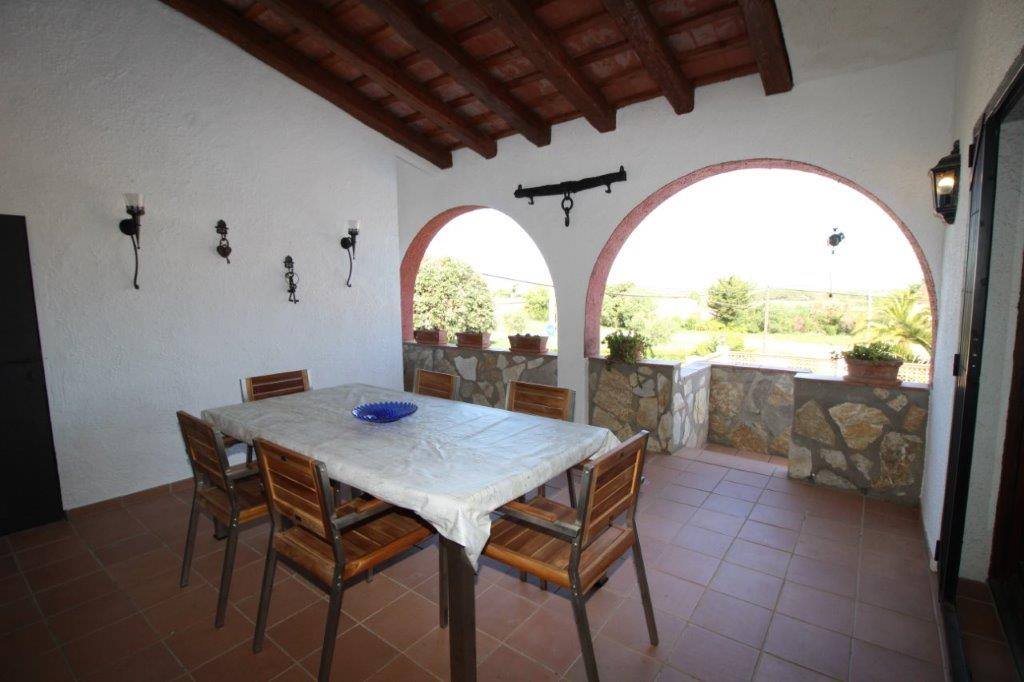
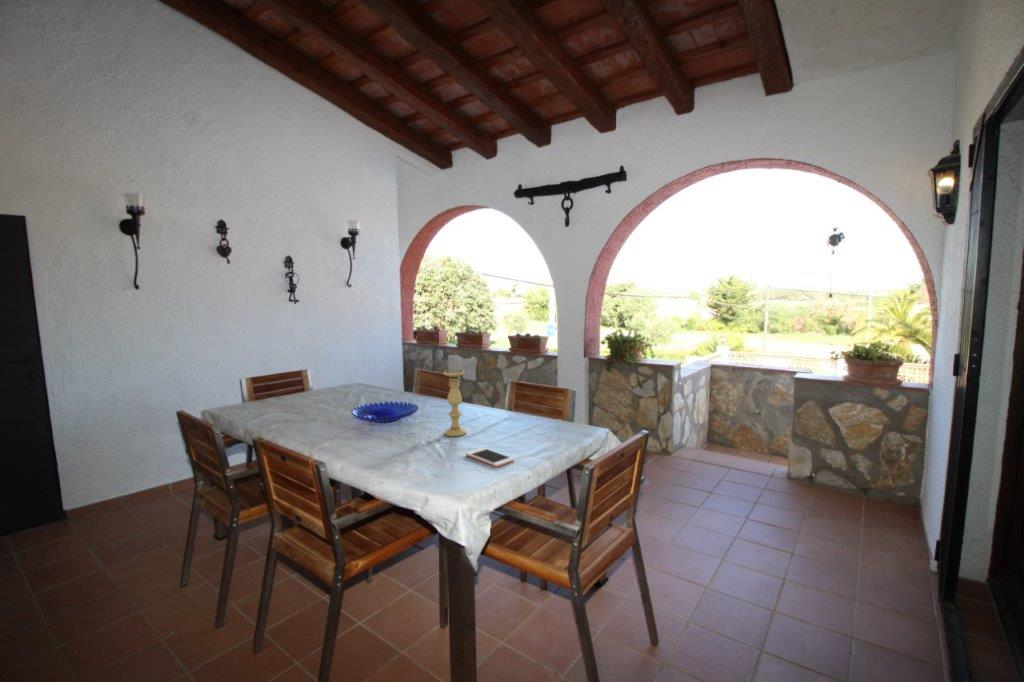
+ cell phone [465,447,515,468]
+ candle holder [442,353,467,437]
